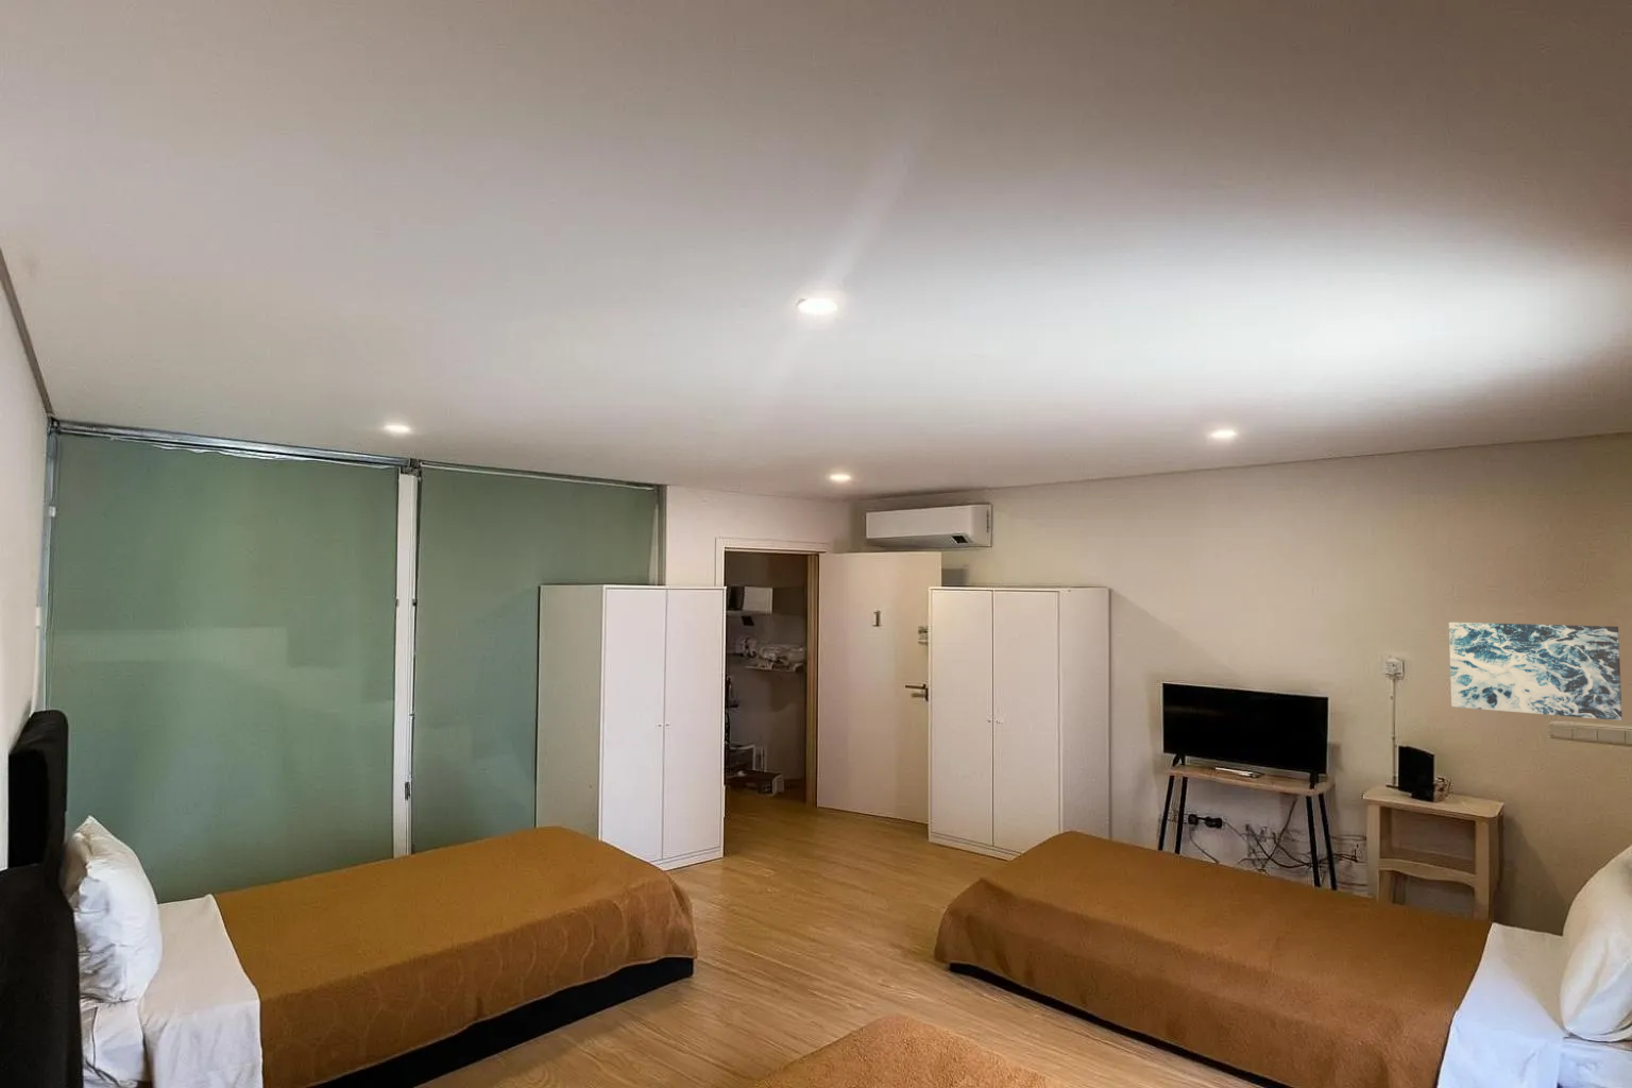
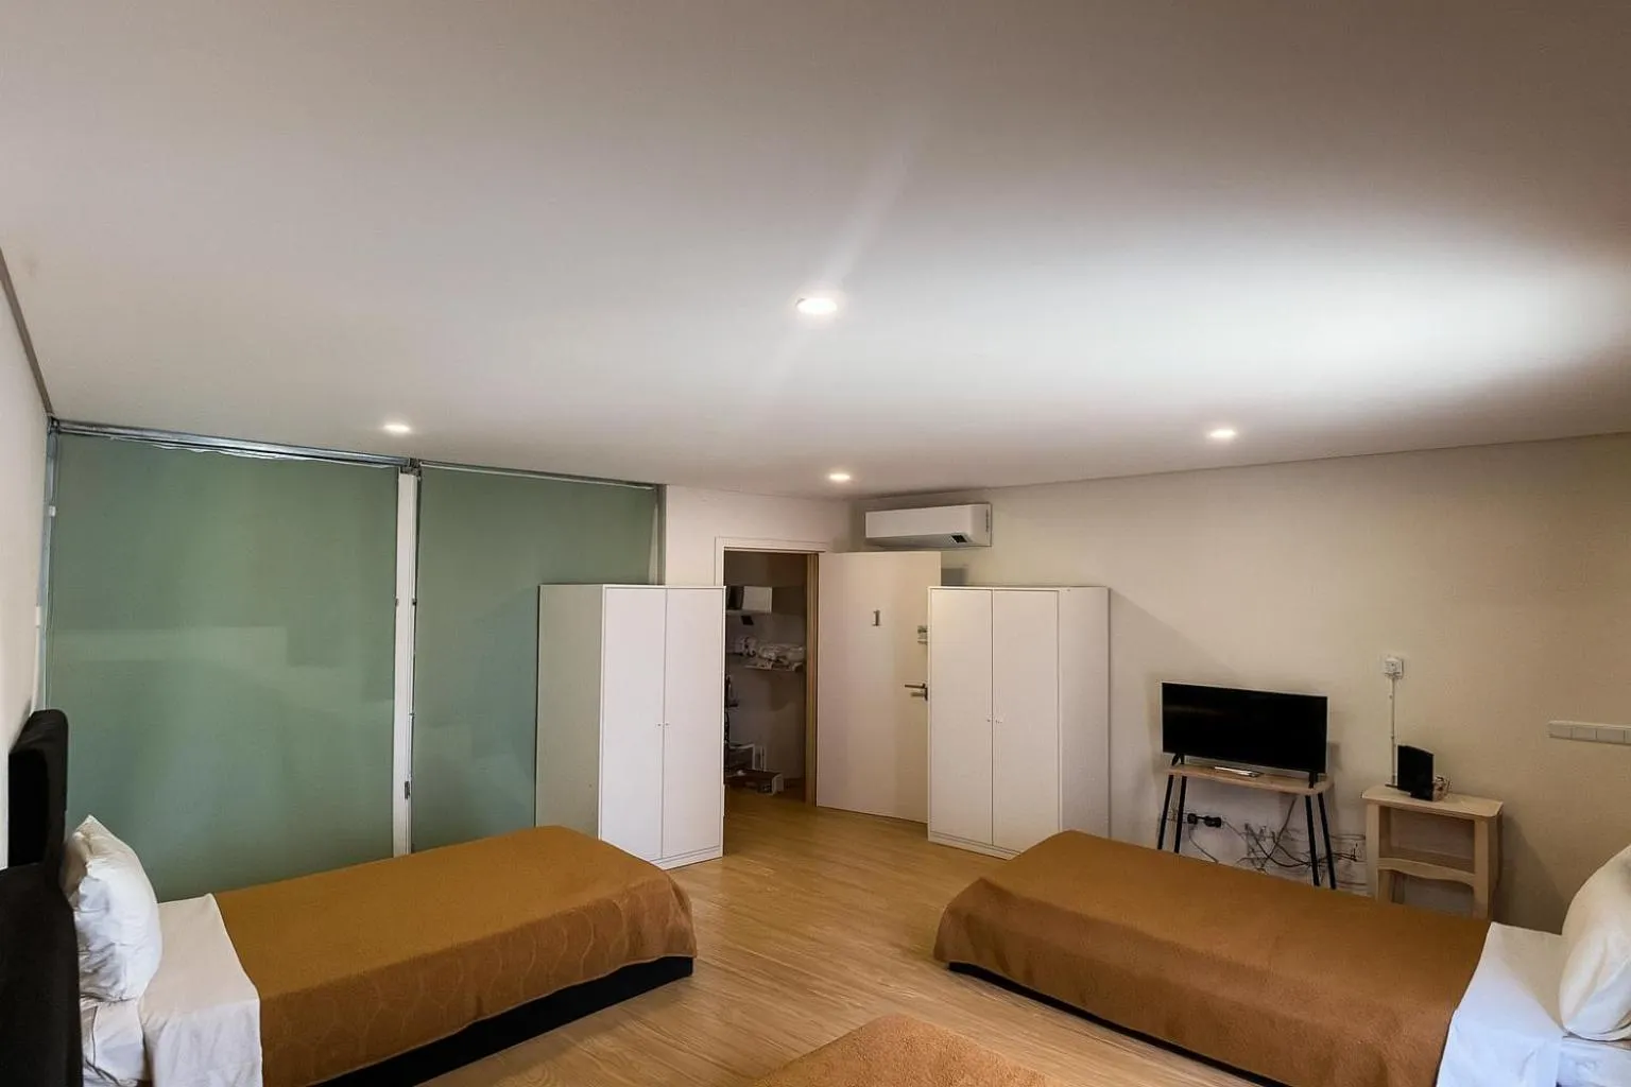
- wall art [1449,622,1623,721]
